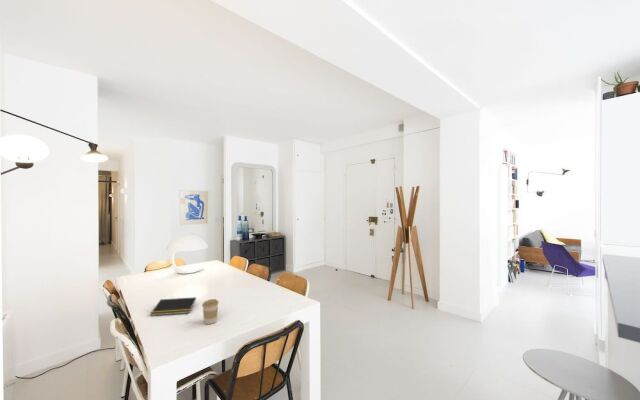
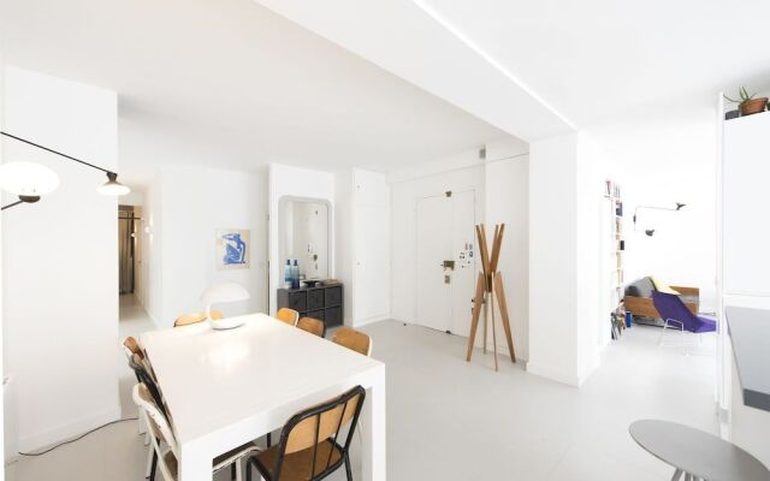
- coffee cup [201,298,220,325]
- notepad [150,296,197,317]
